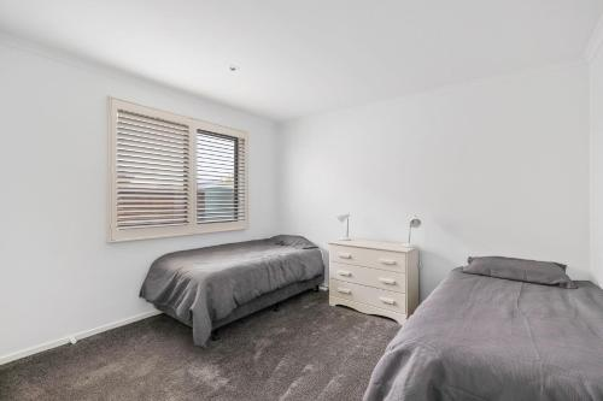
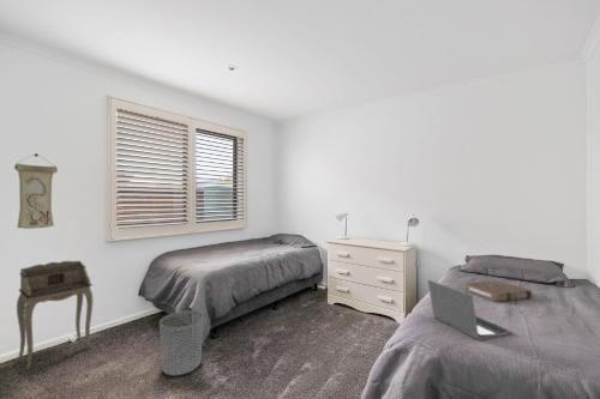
+ desk [16,260,94,370]
+ book [463,279,534,303]
+ waste bin [158,309,204,376]
+ laptop [427,279,514,341]
+ wall scroll [13,152,59,230]
